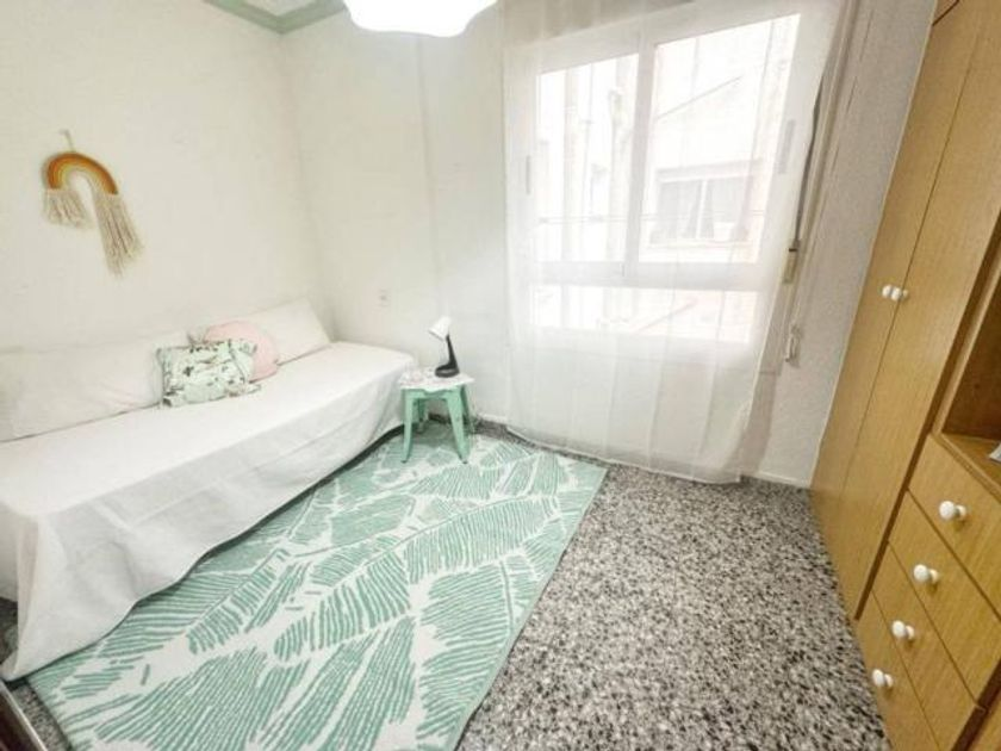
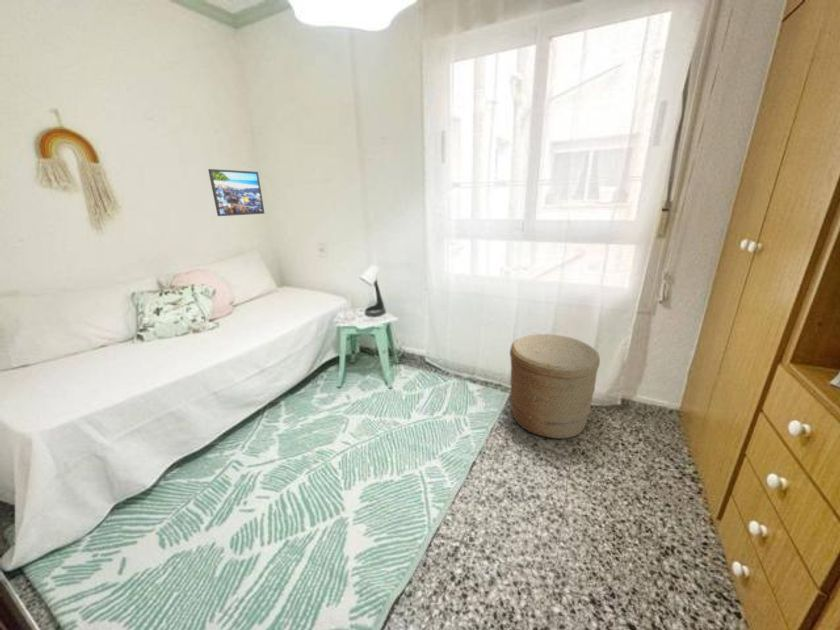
+ woven basket [509,333,601,440]
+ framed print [207,168,265,217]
